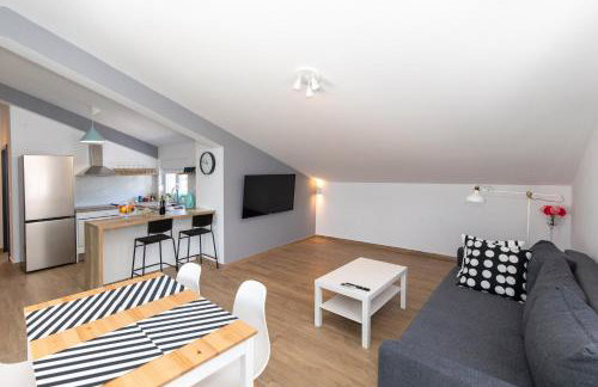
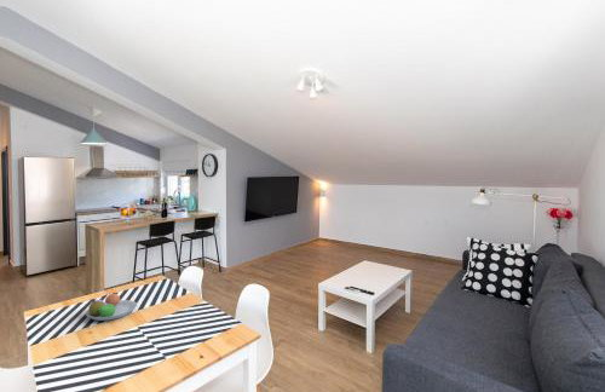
+ fruit bowl [85,292,138,322]
